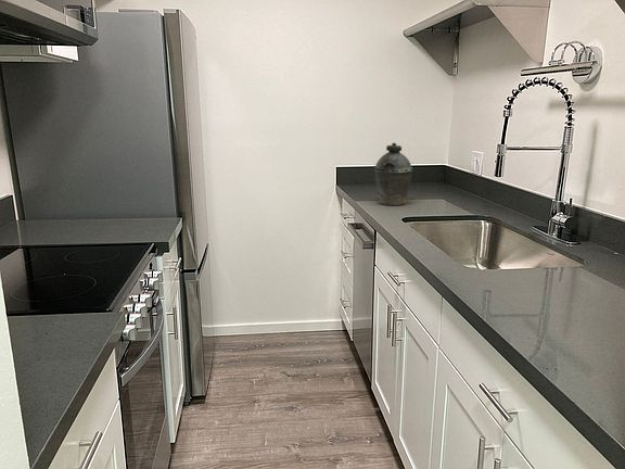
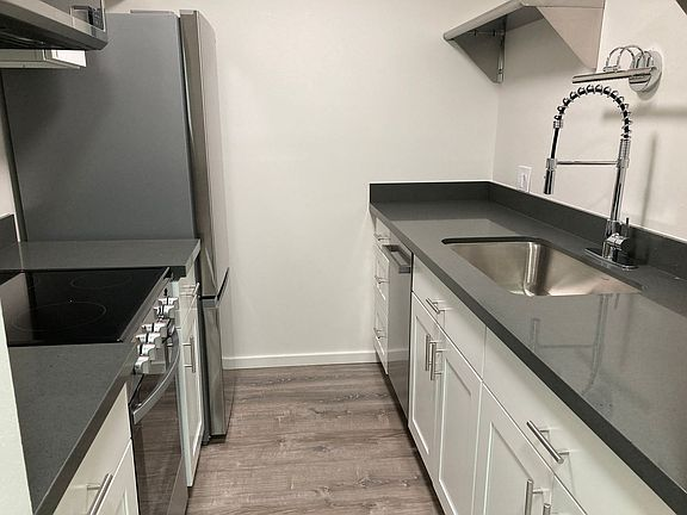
- kettle [373,142,413,206]
